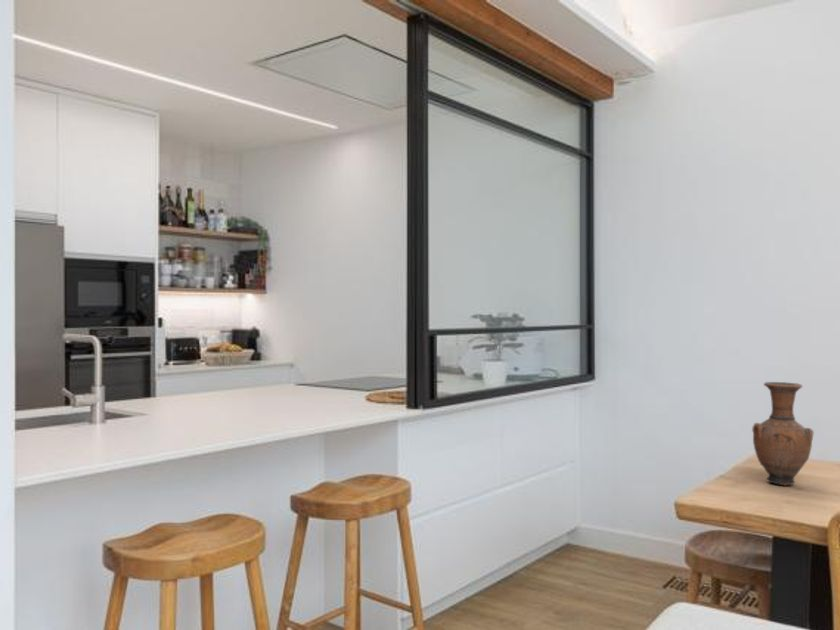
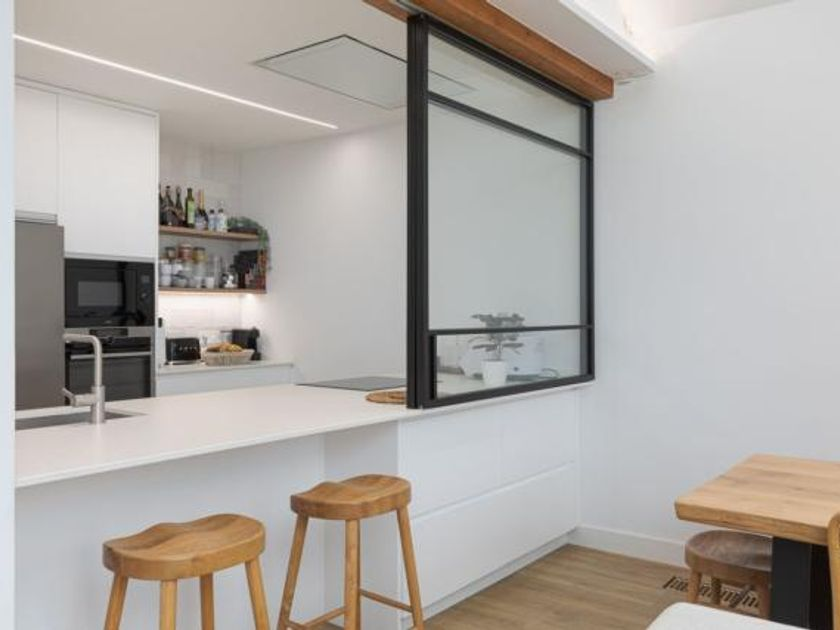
- vase [751,381,814,487]
